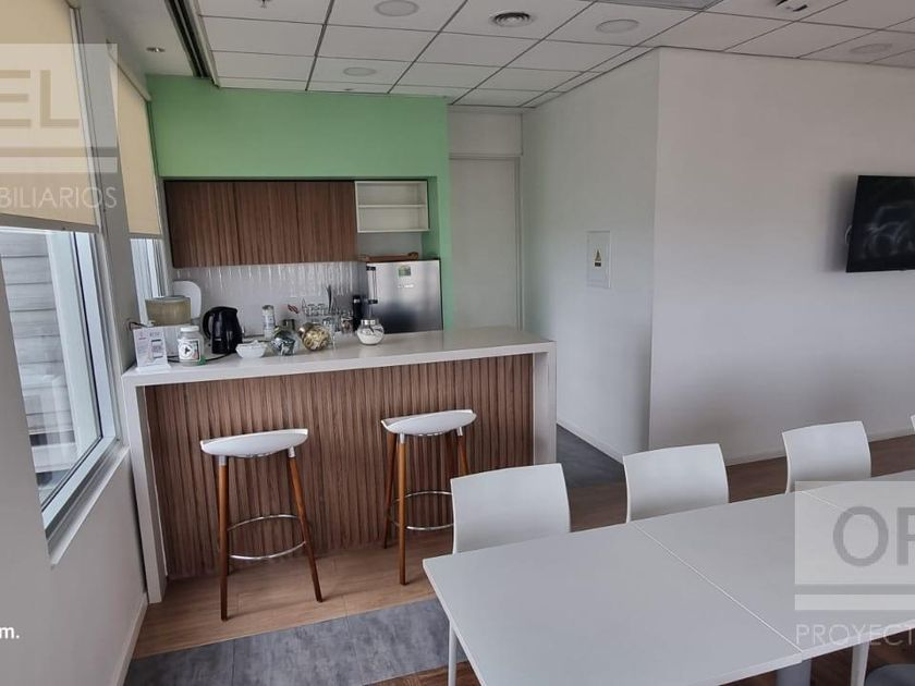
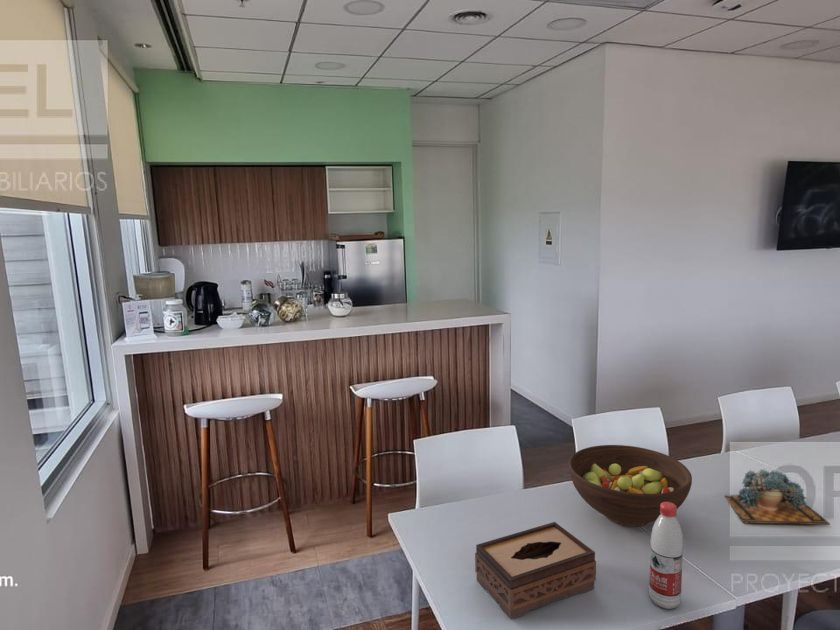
+ succulent plant [723,467,831,526]
+ tissue box [474,521,597,620]
+ water bottle [648,502,685,610]
+ fruit bowl [568,444,693,528]
